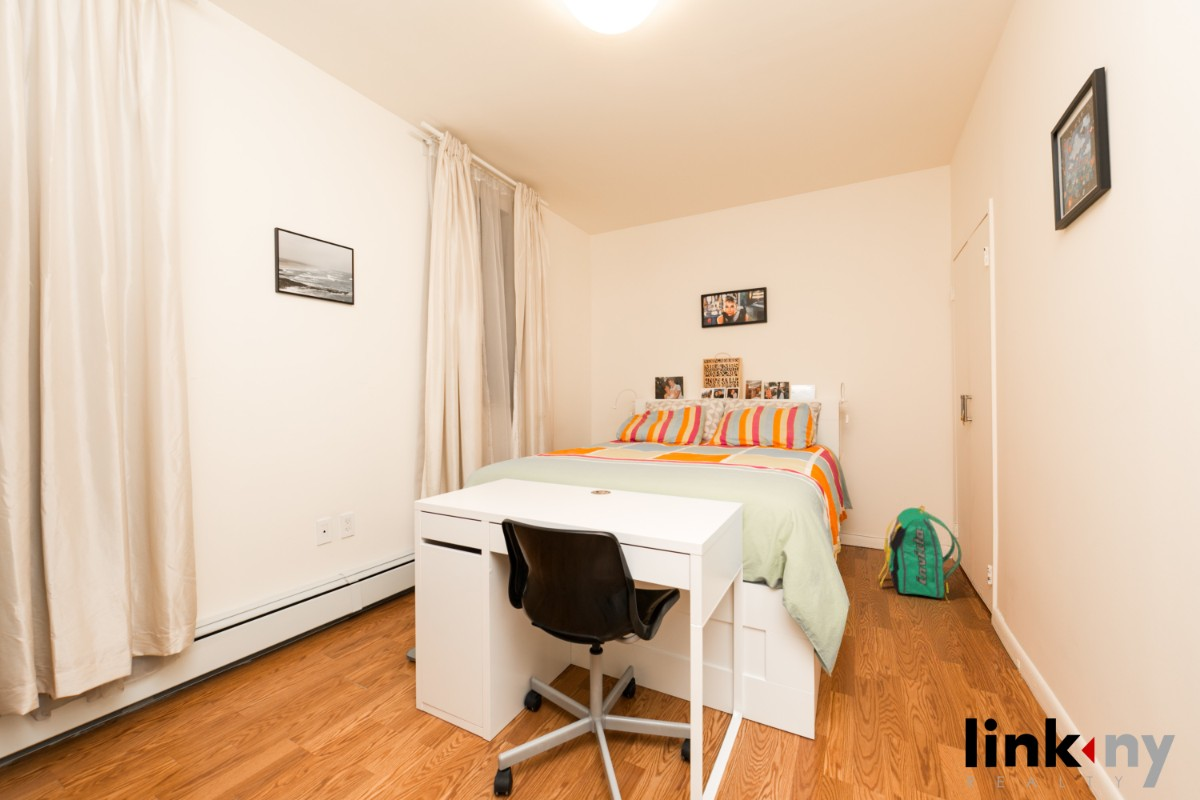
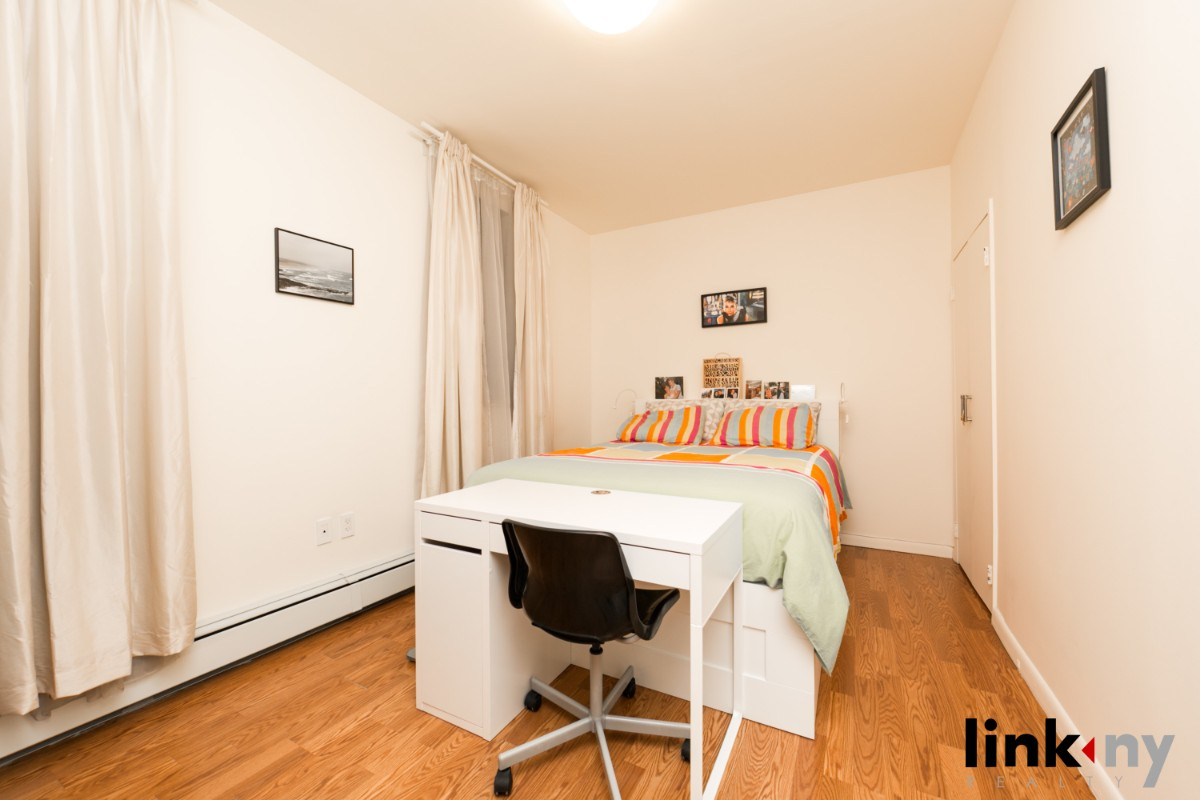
- backpack [877,505,962,604]
